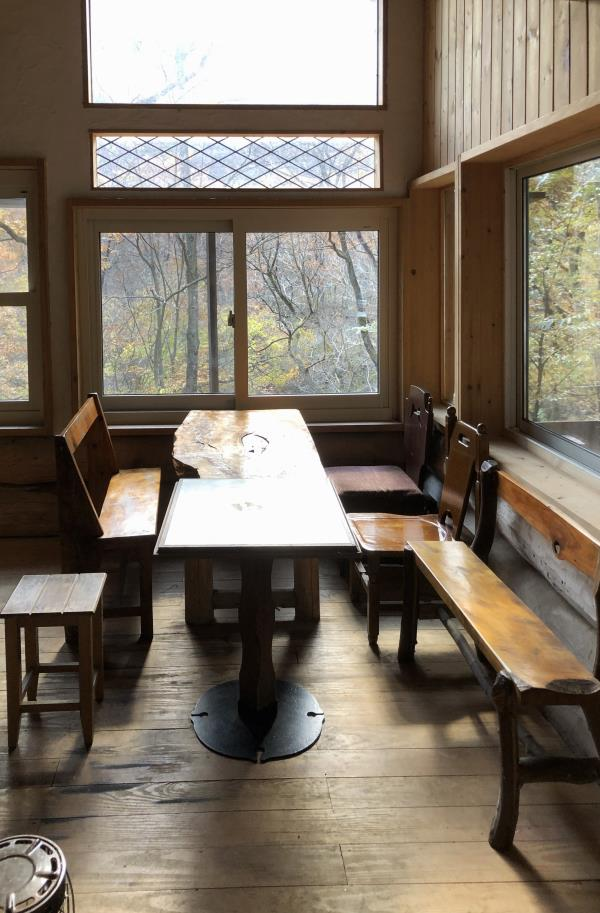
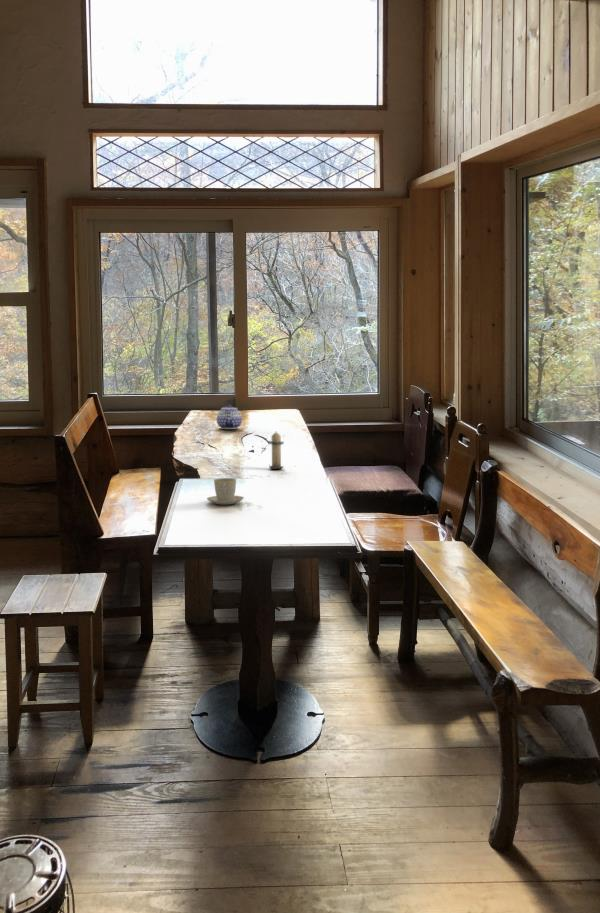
+ teapot [216,403,243,430]
+ candle [267,432,285,470]
+ teacup [206,477,245,505]
